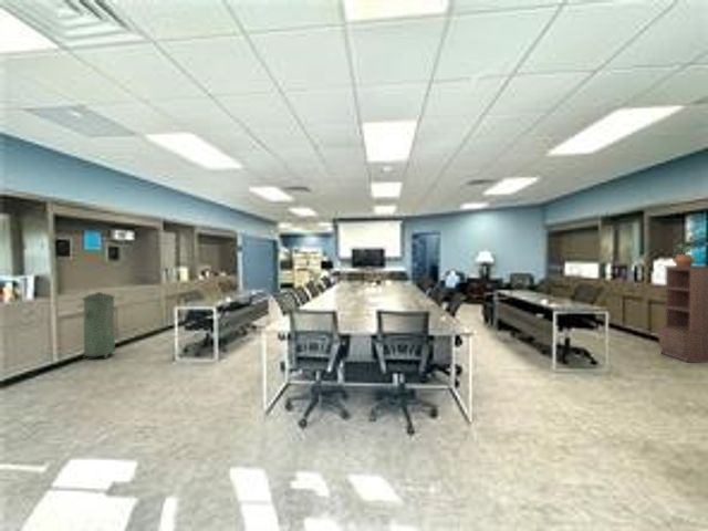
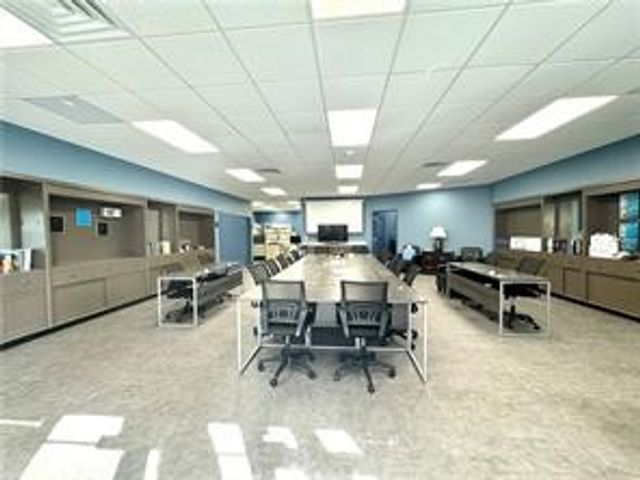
- trash can [82,291,116,360]
- potted plant [671,242,696,267]
- shelving unit [658,264,708,364]
